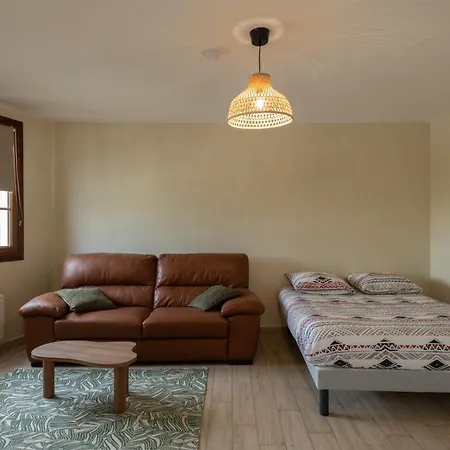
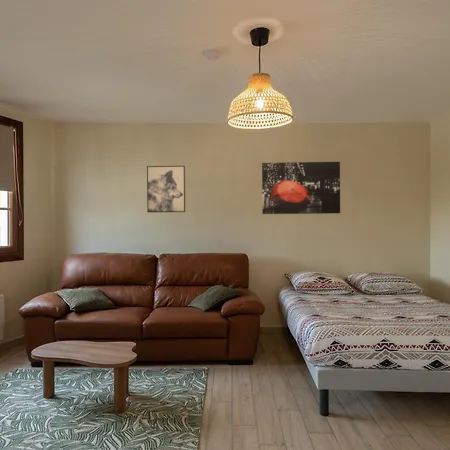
+ wall art [261,161,341,215]
+ wall art [146,165,186,213]
